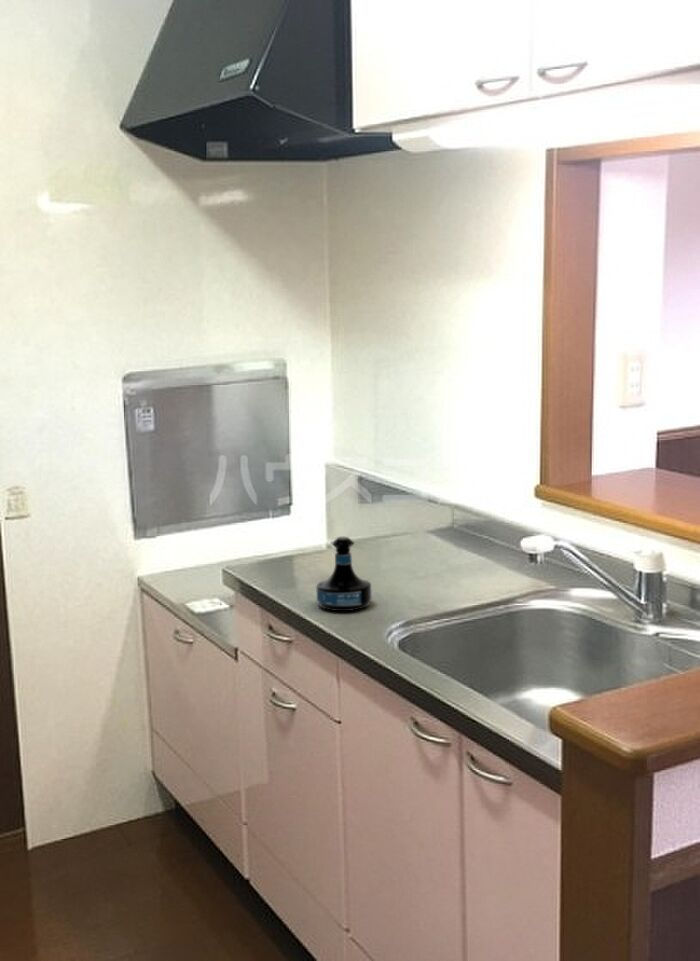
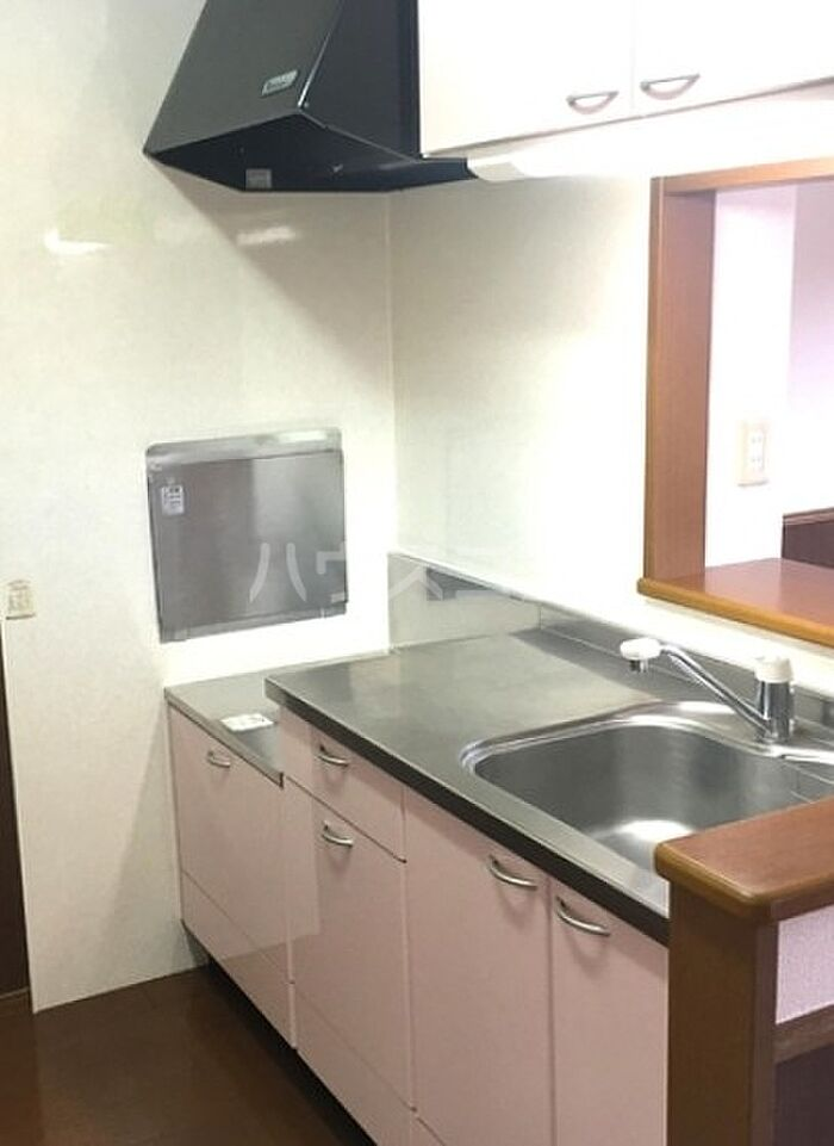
- tequila bottle [315,536,373,612]
